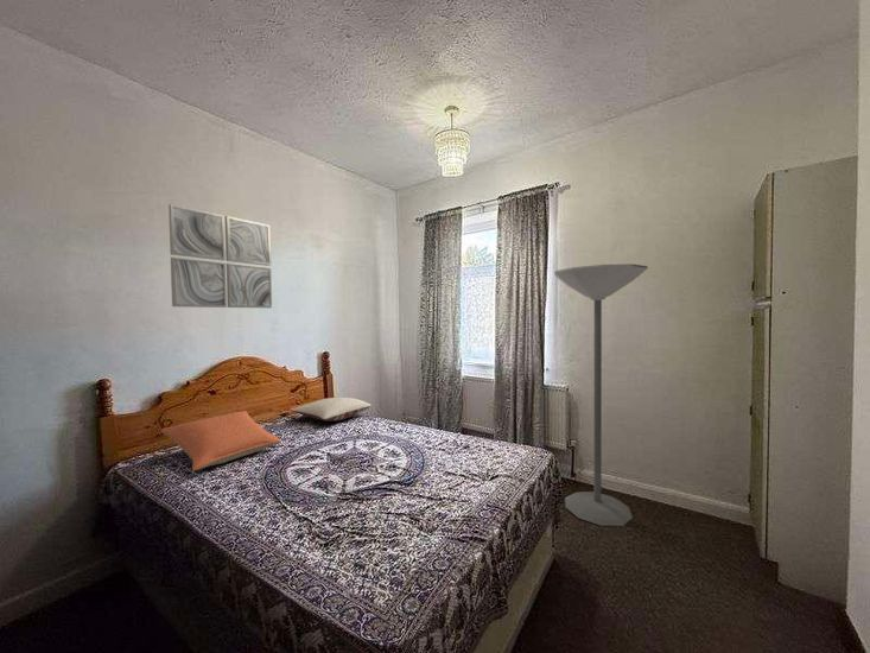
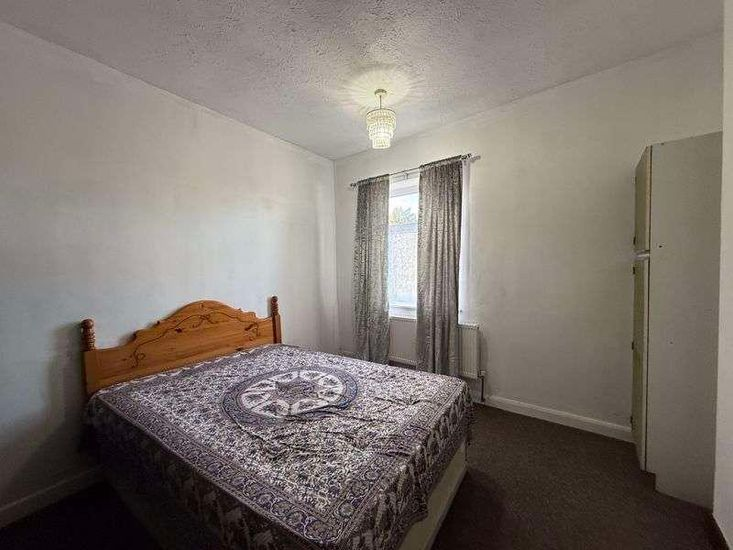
- pillow [290,397,373,423]
- wall art [167,203,273,309]
- floor lamp [553,262,649,527]
- pillow [159,410,282,471]
